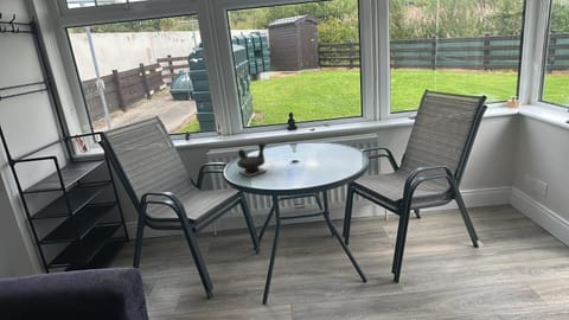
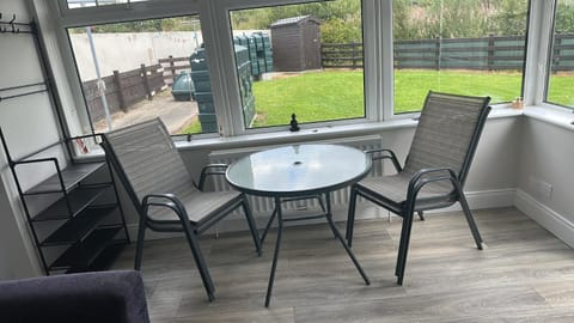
- teapot [236,142,268,178]
